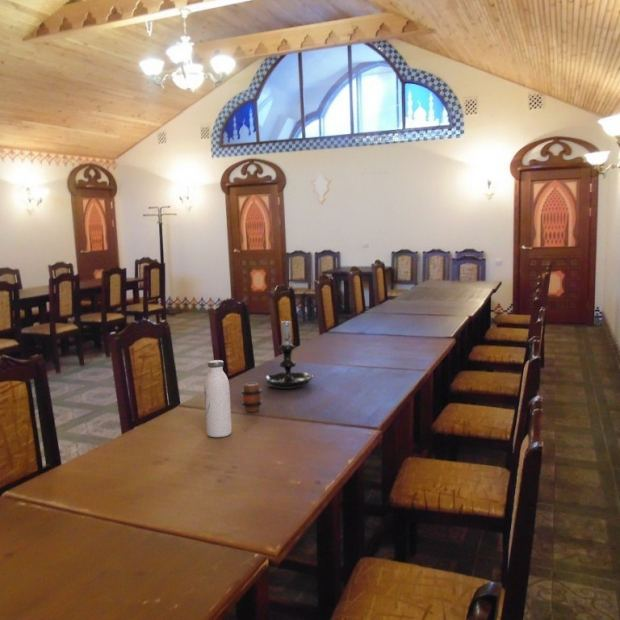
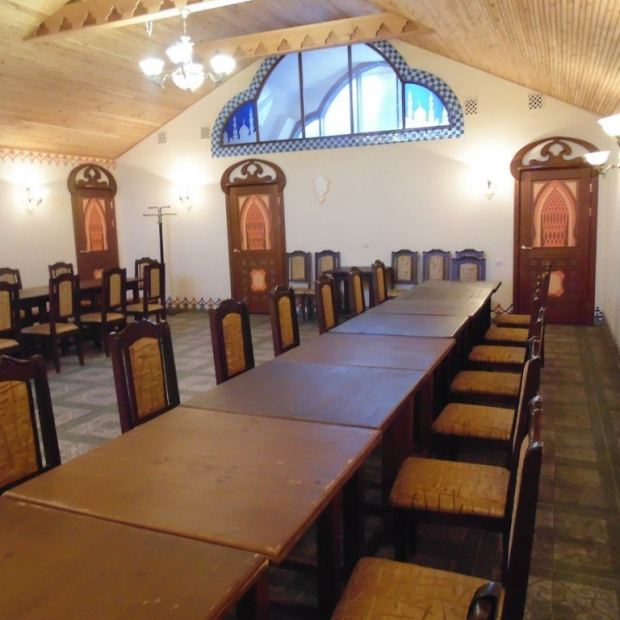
- candle holder [264,315,315,390]
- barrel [240,382,263,413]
- water bottle [203,359,233,438]
